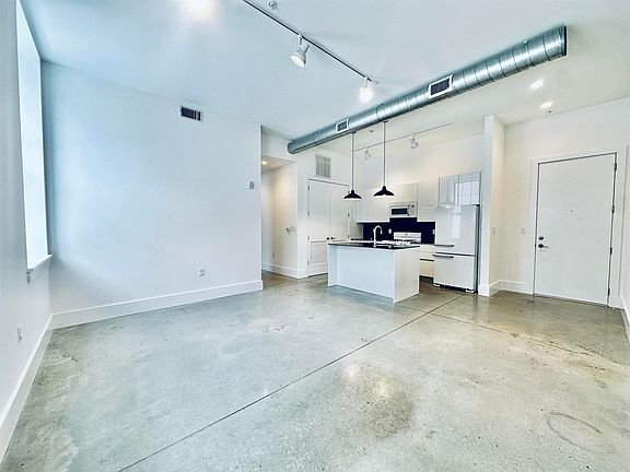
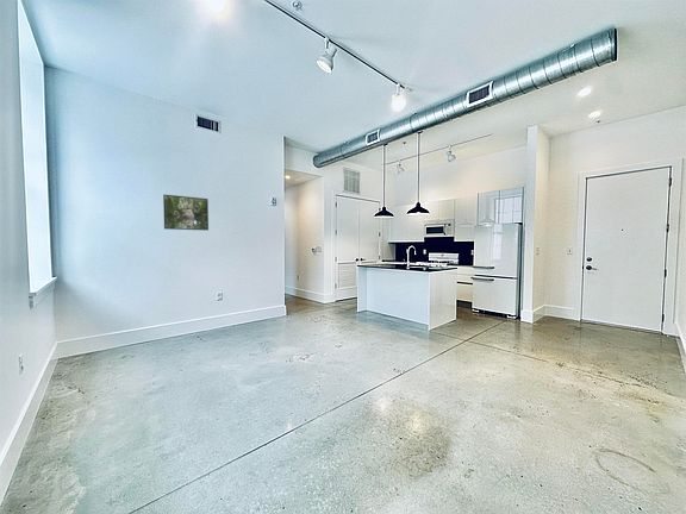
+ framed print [162,193,210,231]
